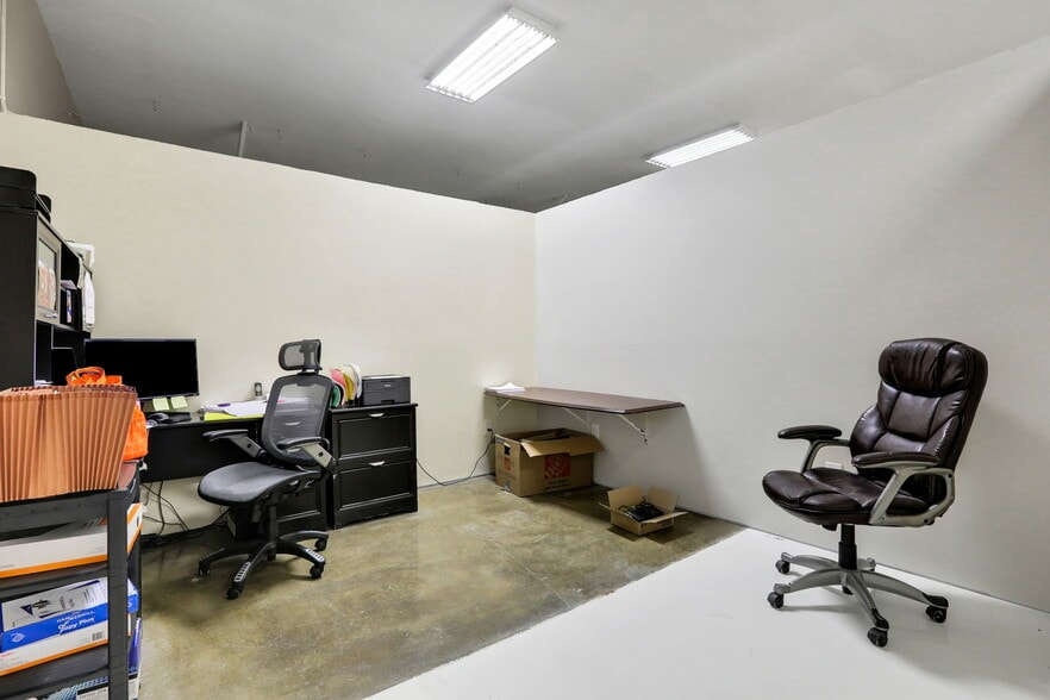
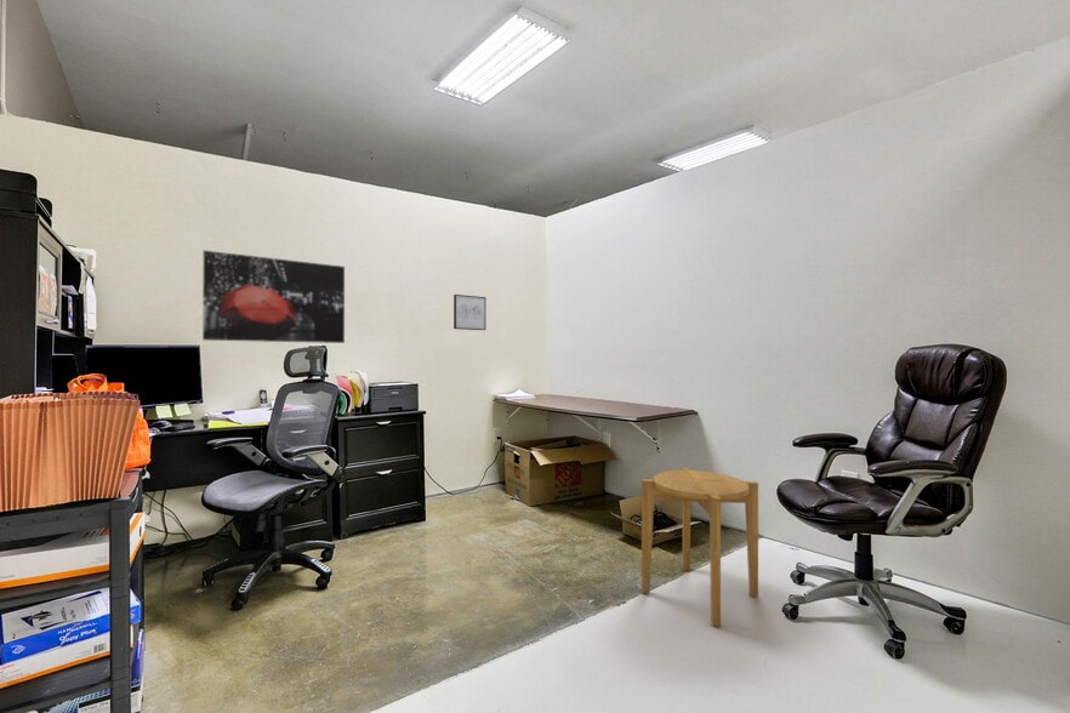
+ side table [641,467,759,628]
+ wall art [453,293,488,331]
+ wall art [201,250,346,344]
